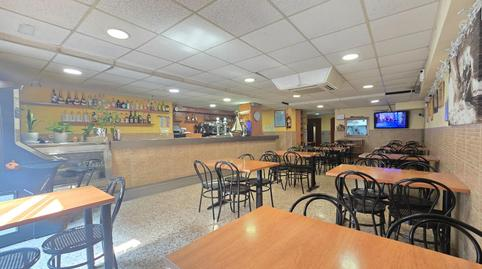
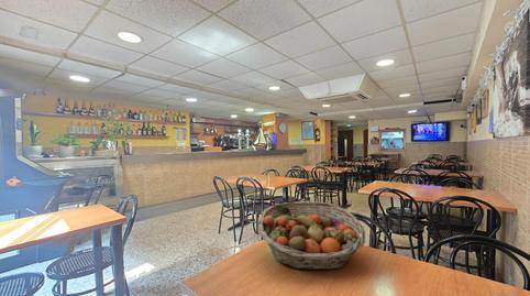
+ fruit basket [257,200,366,271]
